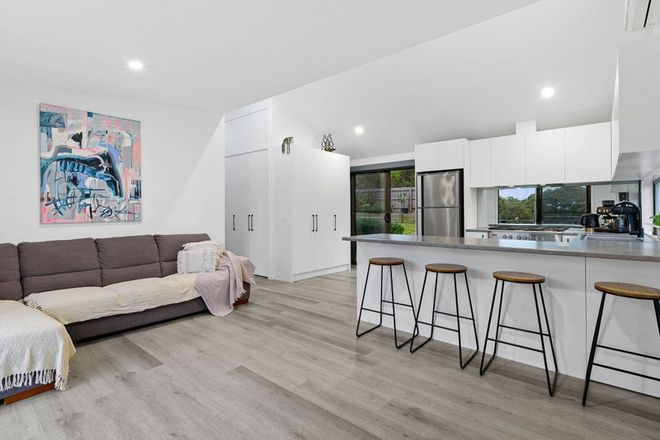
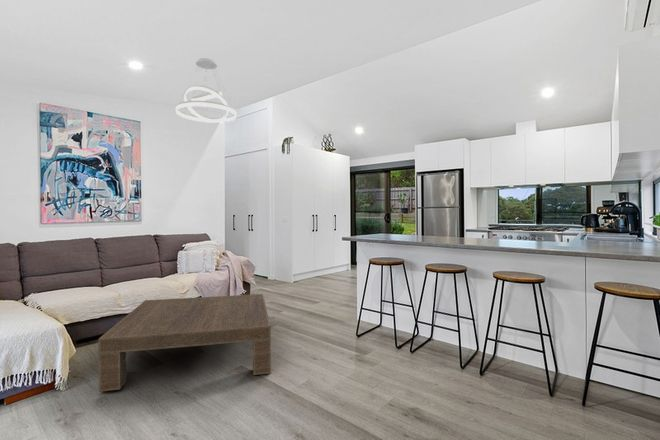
+ coffee table [98,293,272,393]
+ pendant light [175,57,237,124]
